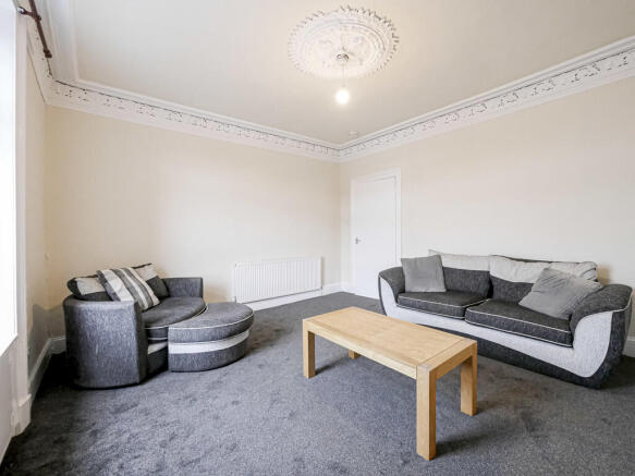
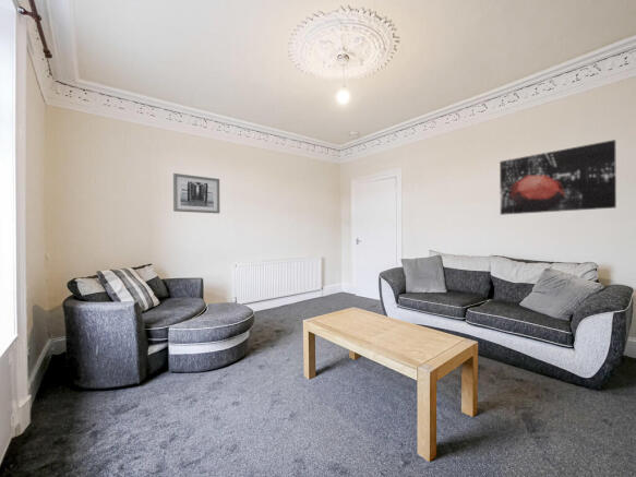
+ wall art [172,172,220,215]
+ wall art [499,139,617,216]
